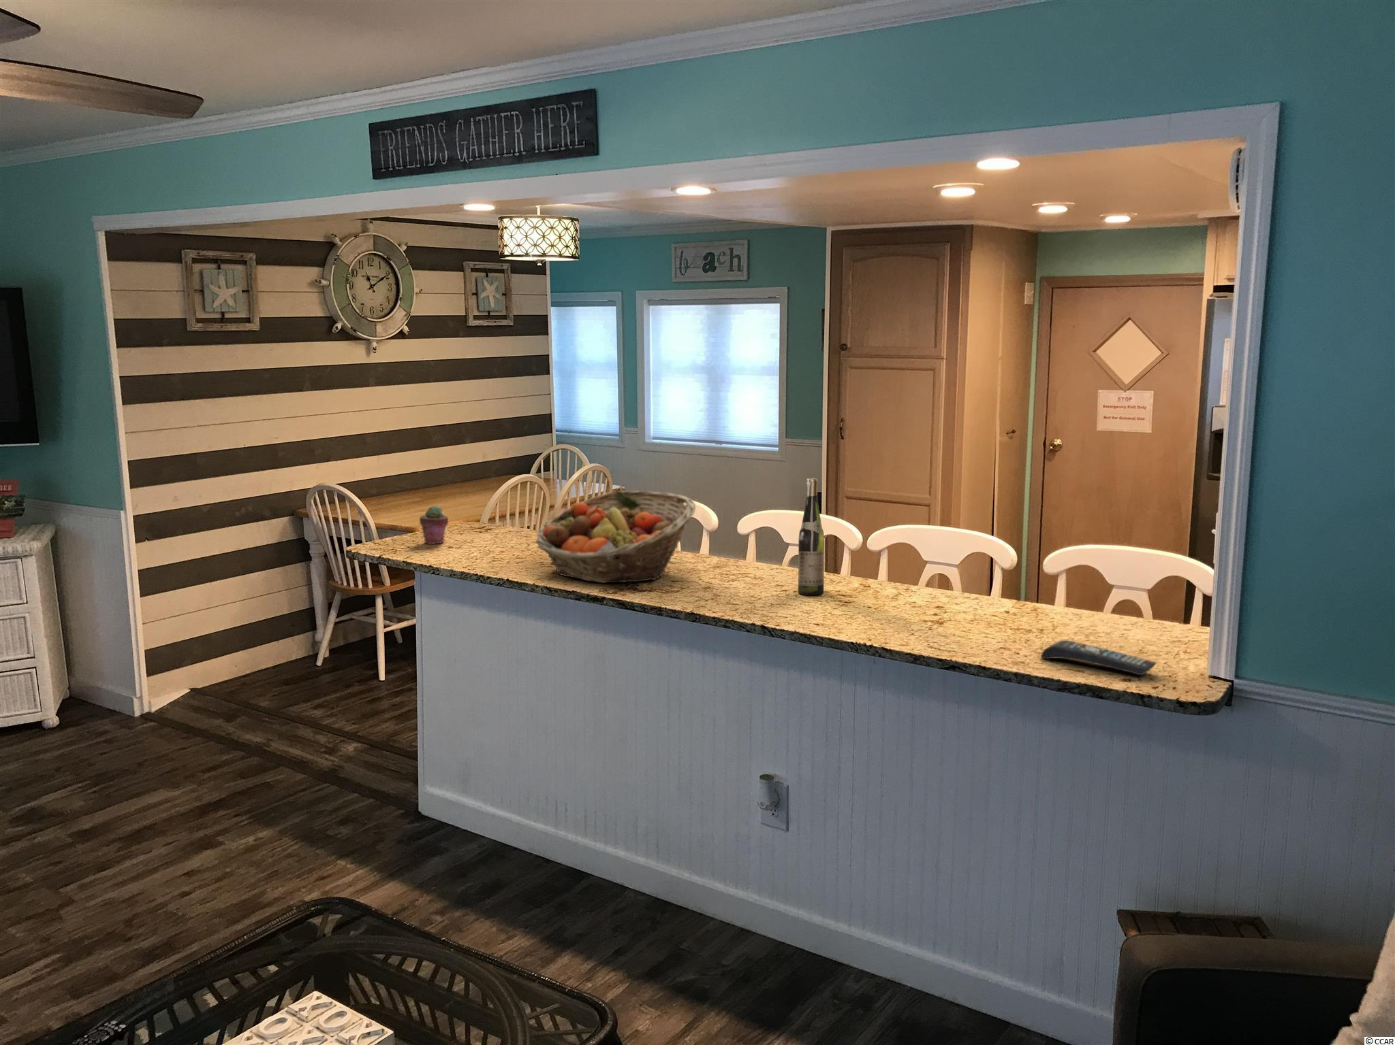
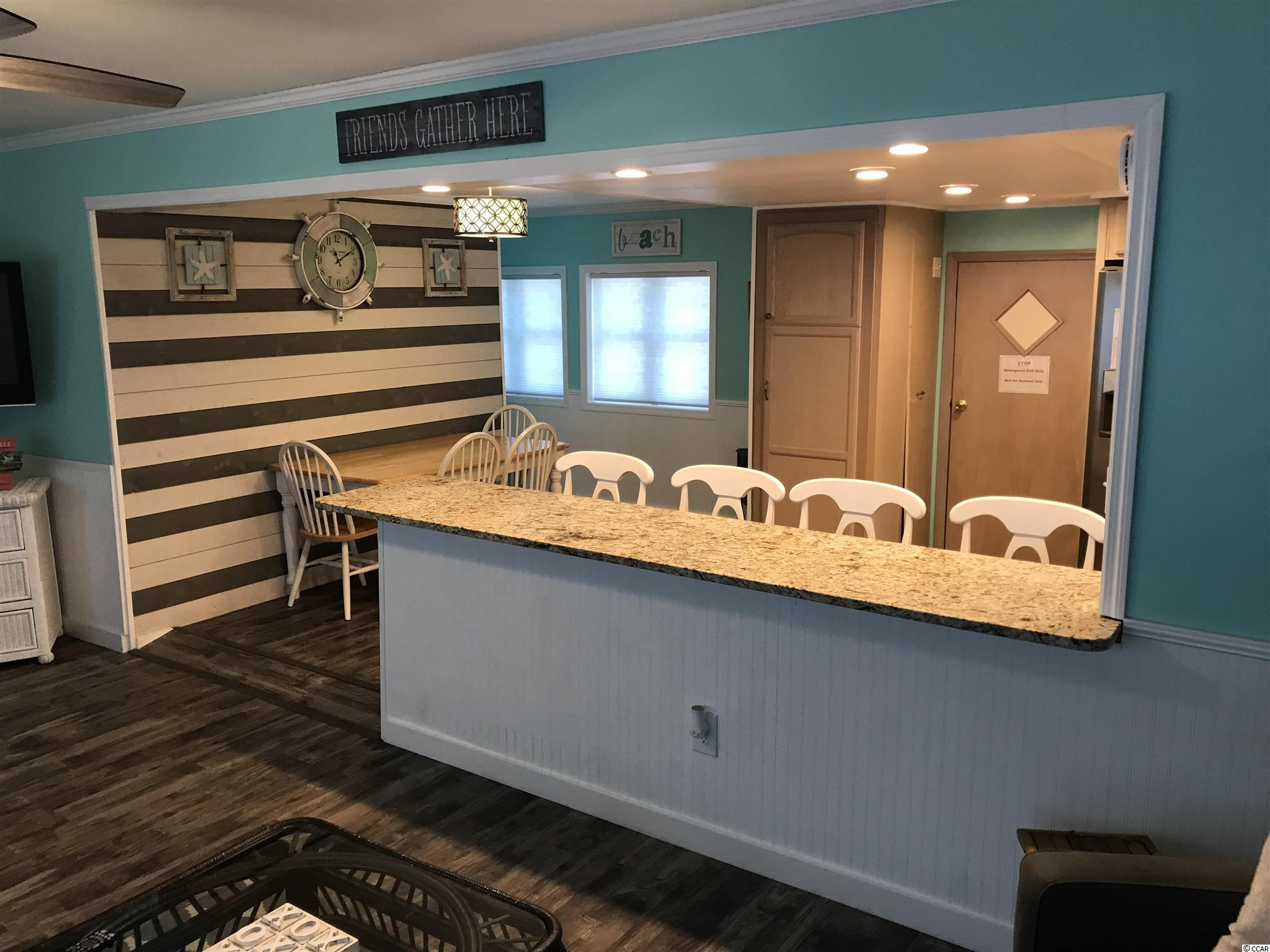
- potted succulent [418,505,449,544]
- remote control [1040,640,1158,675]
- wine bottle [797,477,825,596]
- fruit basket [535,490,696,584]
